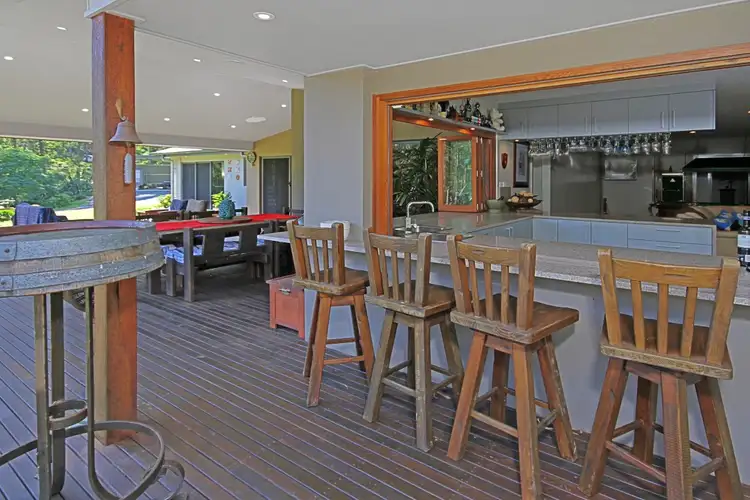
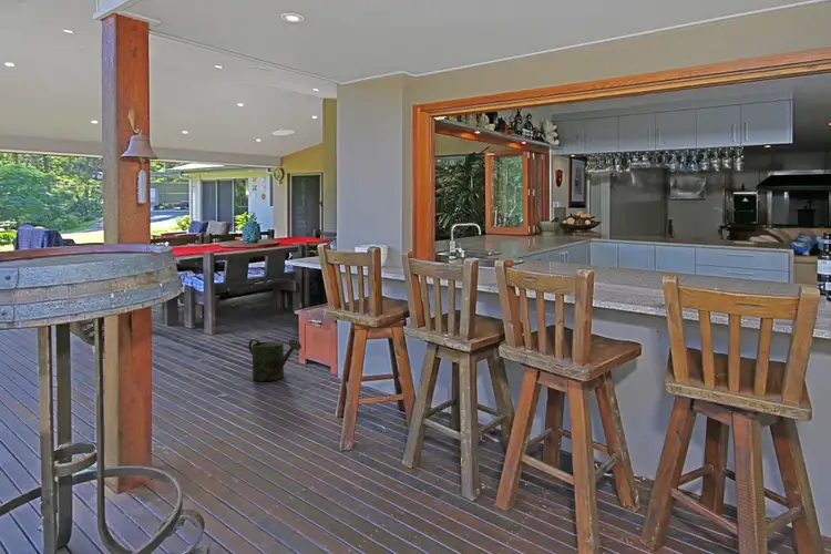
+ watering can [247,338,302,382]
